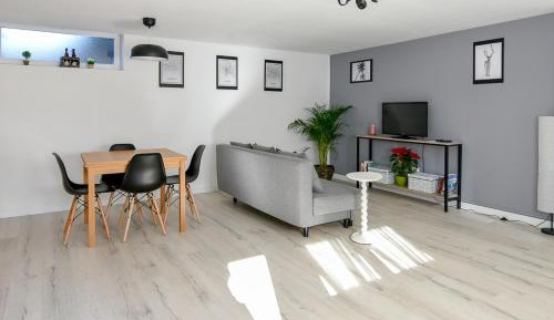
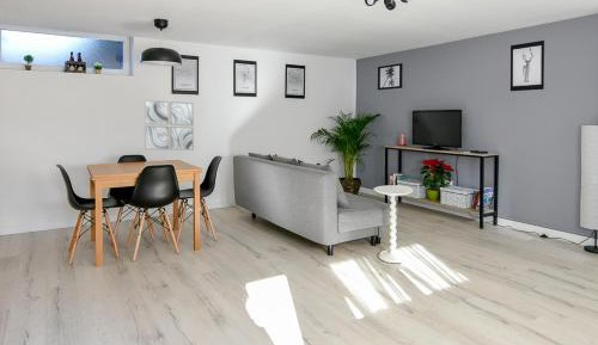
+ wall art [142,98,195,152]
